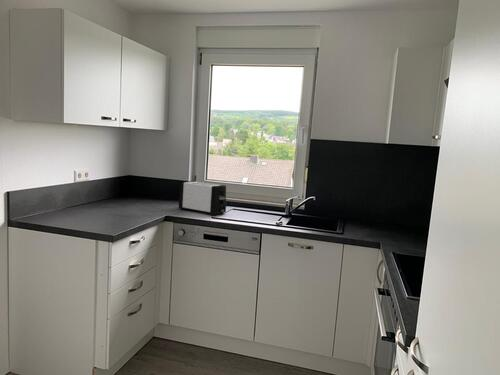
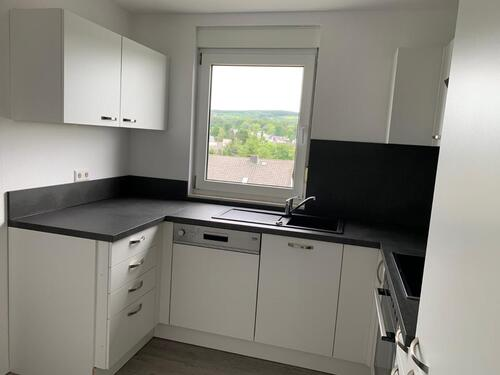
- toaster [177,180,228,217]
